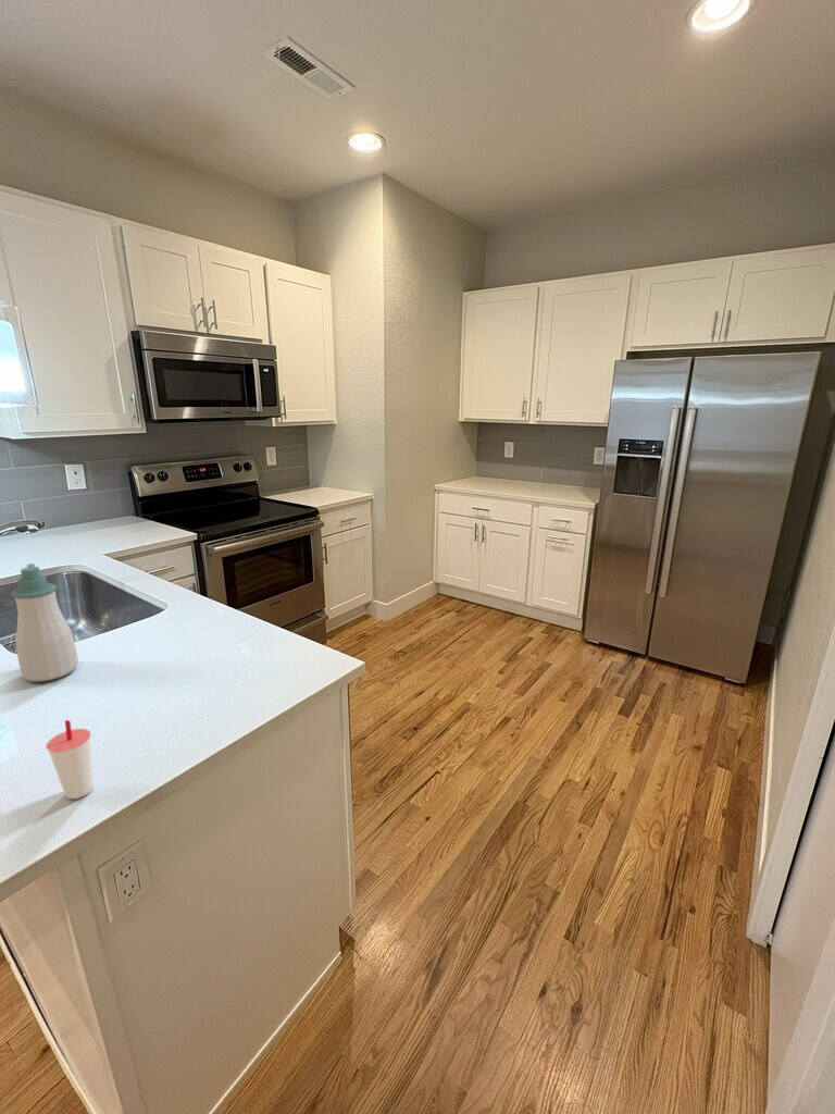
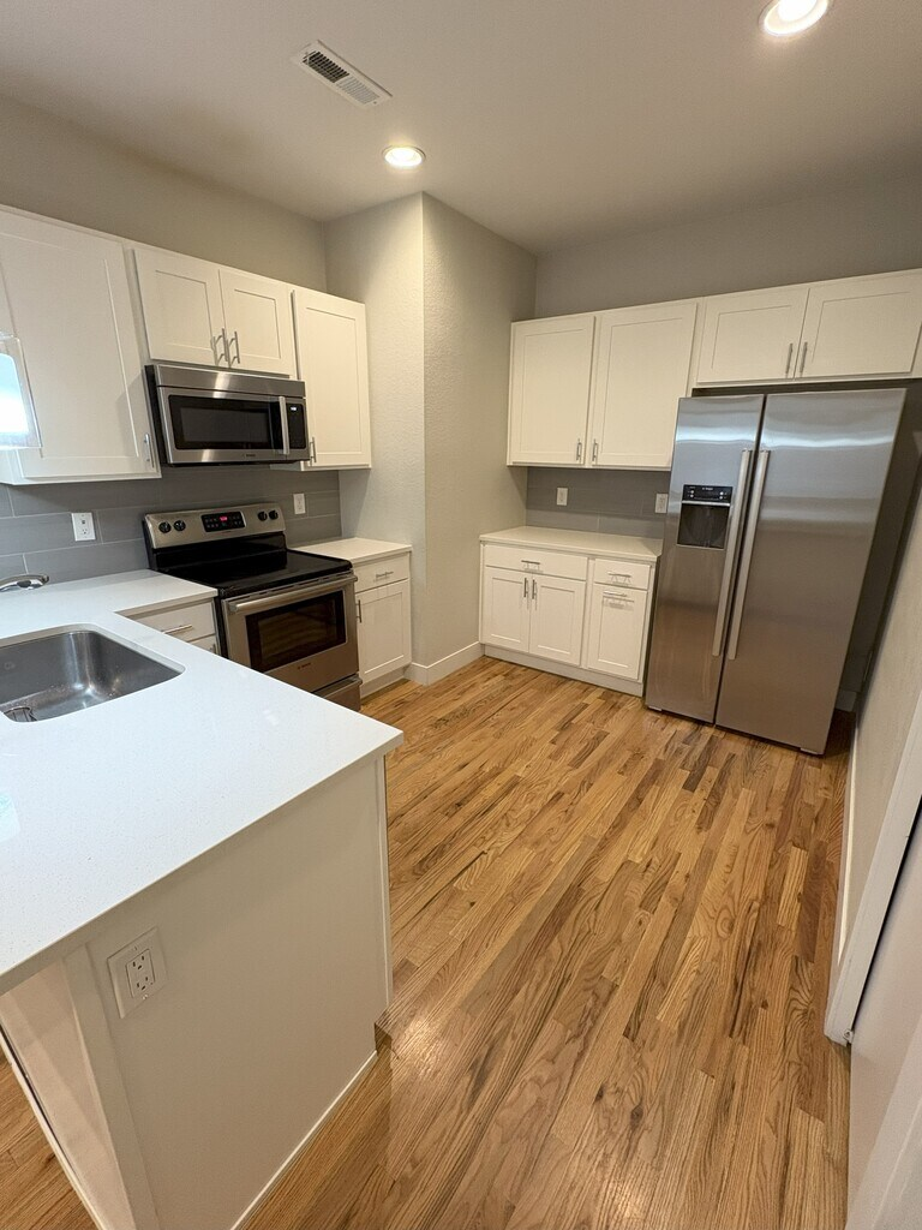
- cup [45,719,94,801]
- soap bottle [10,562,79,683]
